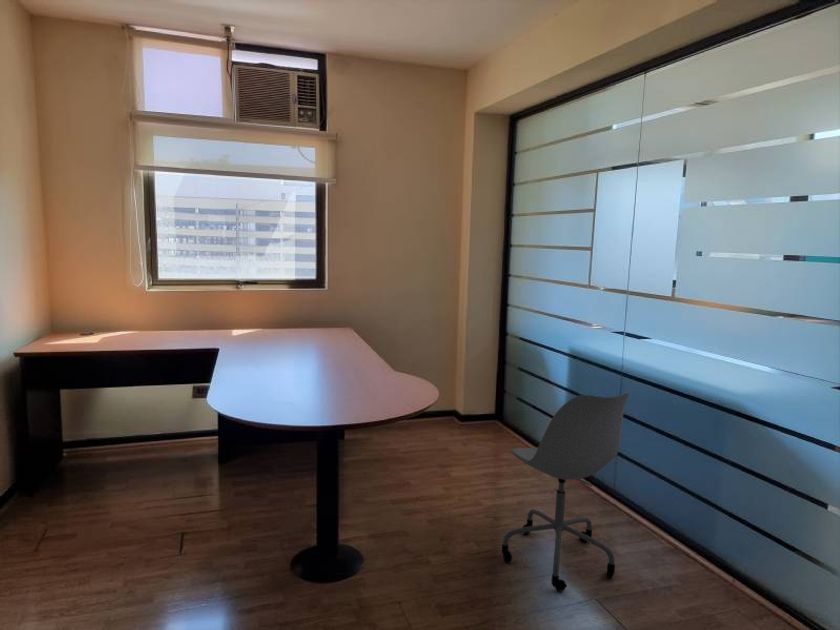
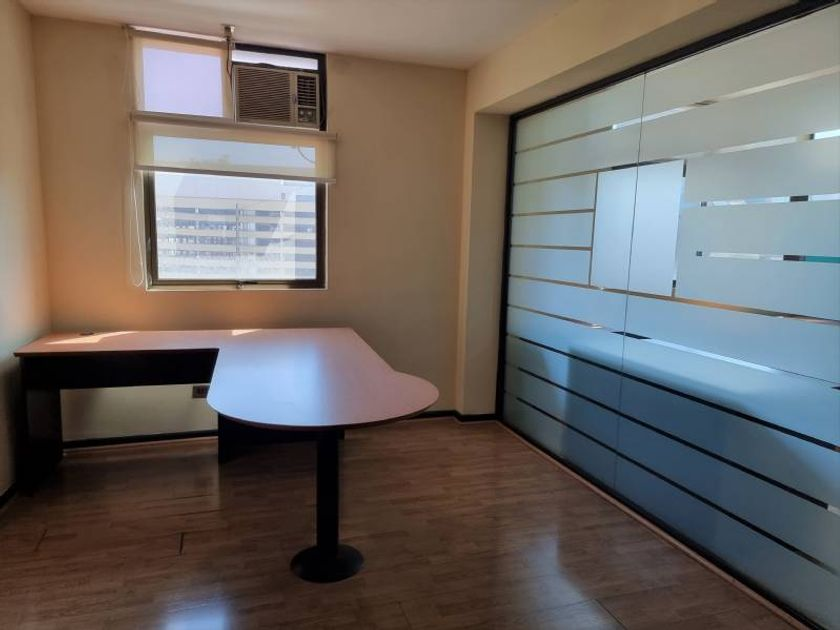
- office chair [501,391,630,593]
